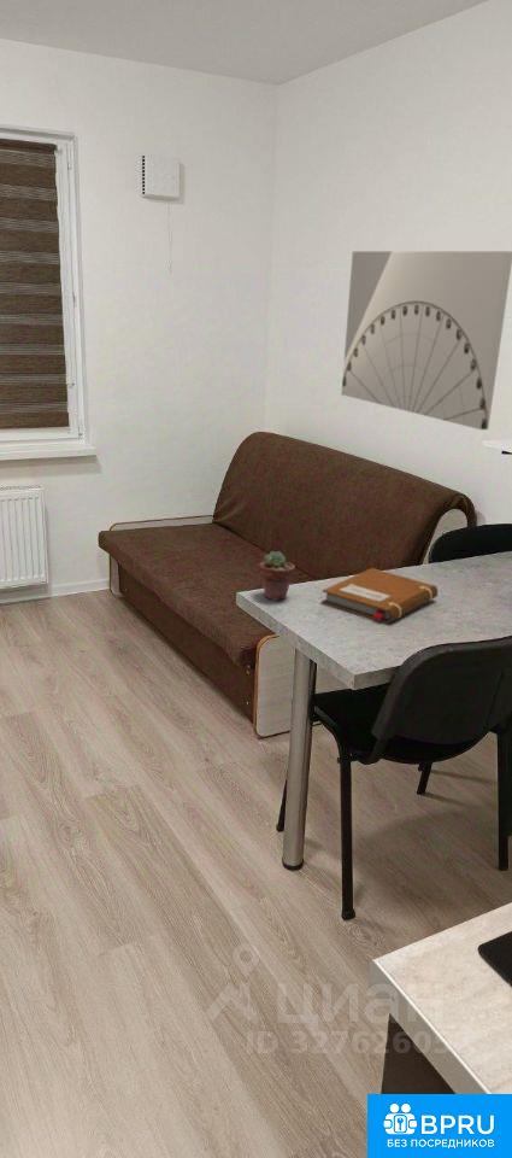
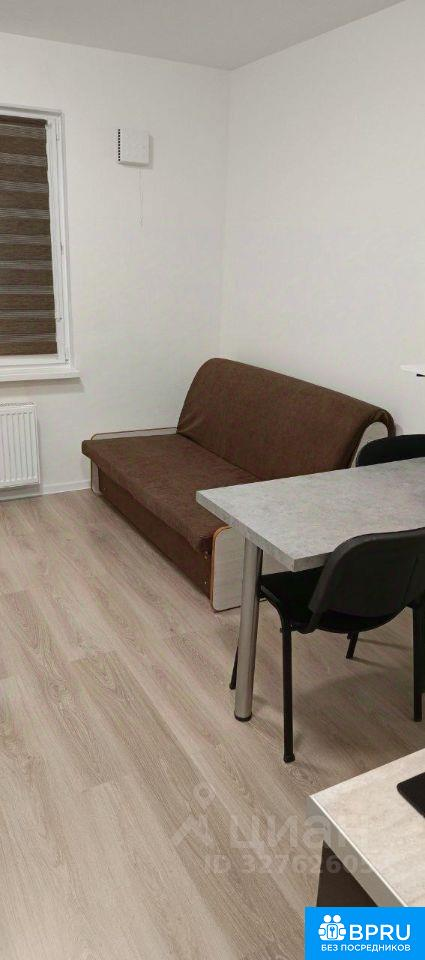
- wall art [341,250,512,431]
- notebook [320,567,439,625]
- potted succulent [258,550,296,602]
